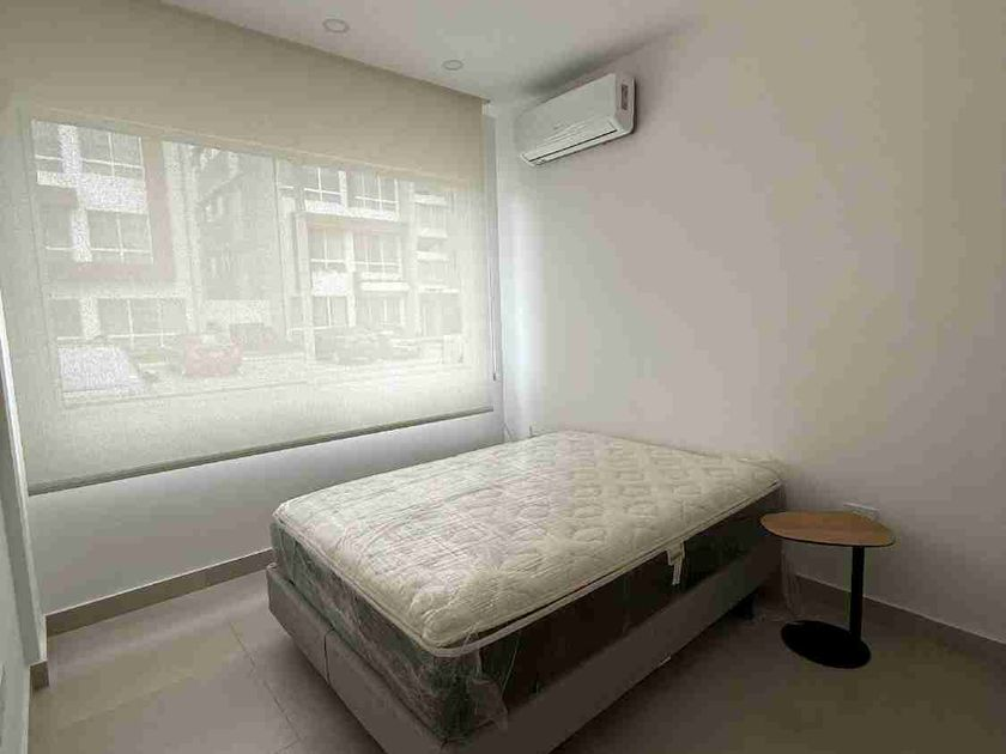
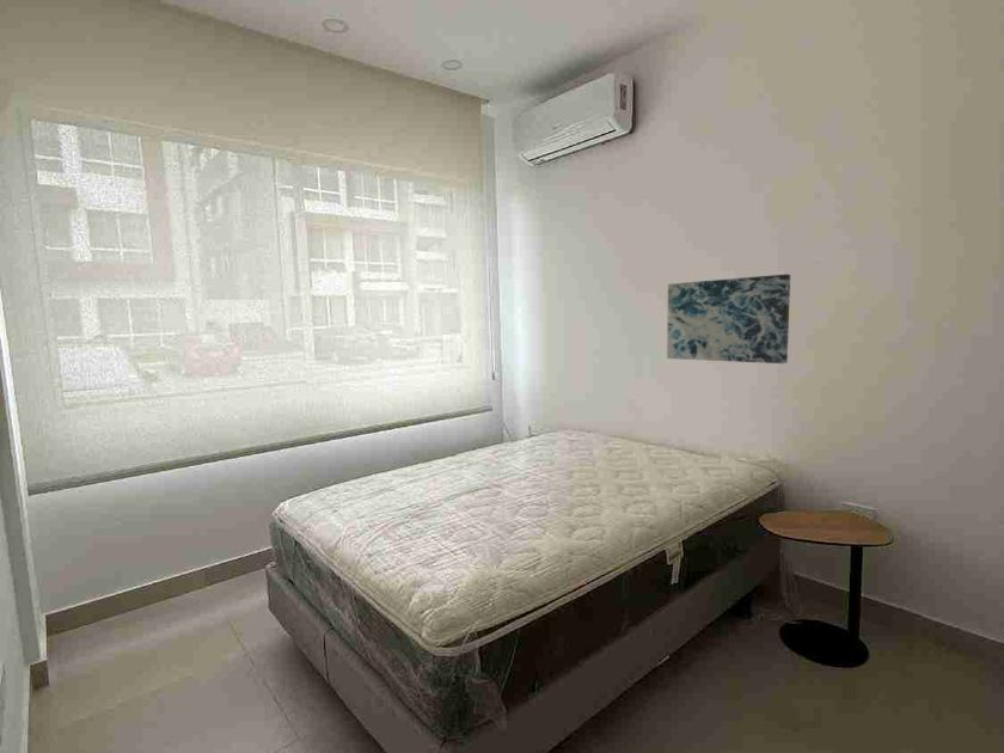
+ wall art [666,273,791,365]
